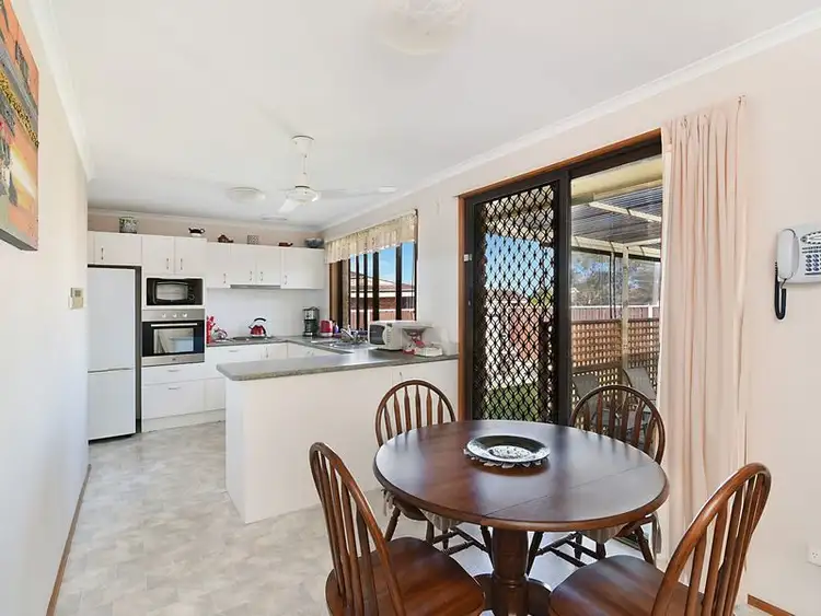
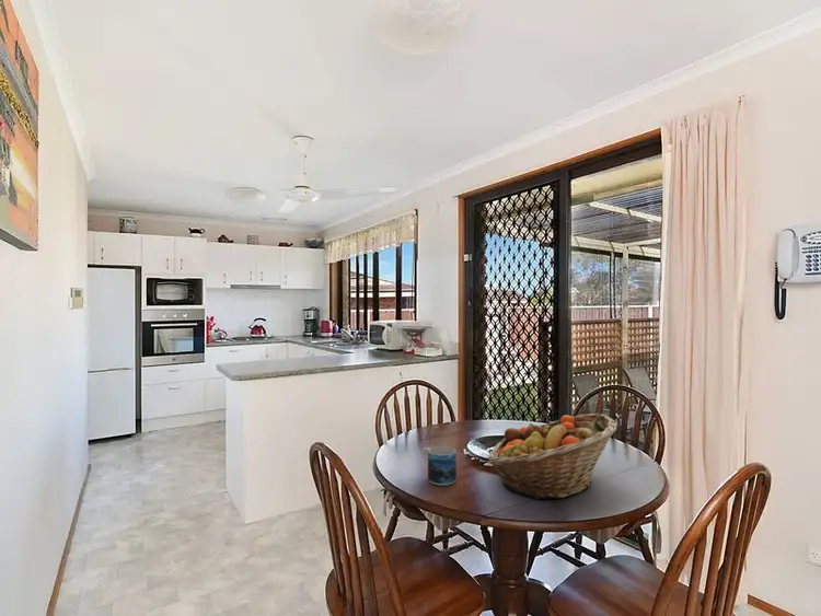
+ mug [421,445,458,487]
+ fruit basket [486,412,618,500]
